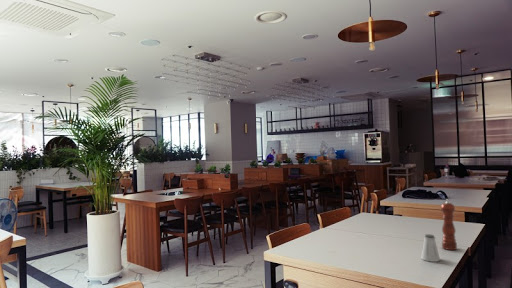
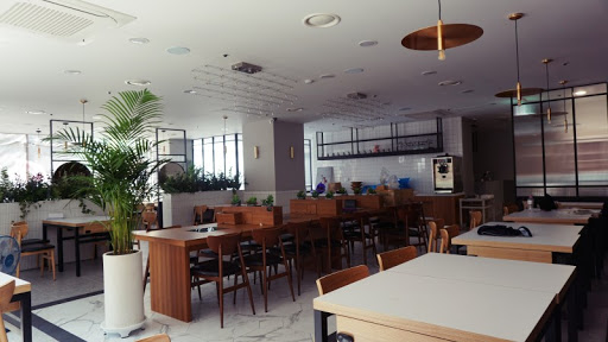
- pepper mill [440,198,458,251]
- saltshaker [420,233,441,263]
